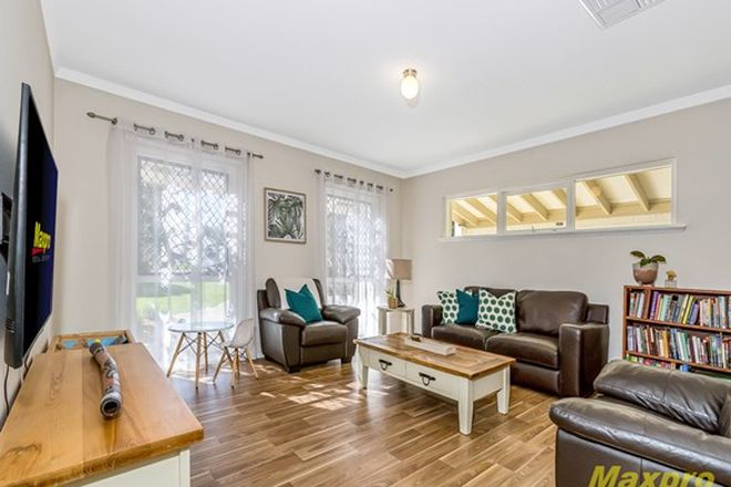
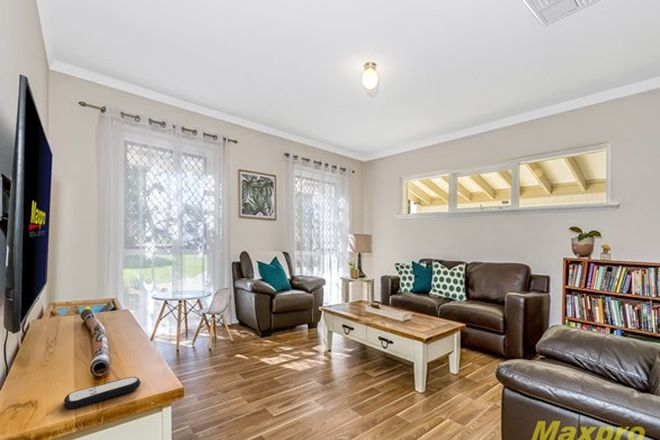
+ remote control [63,376,142,410]
